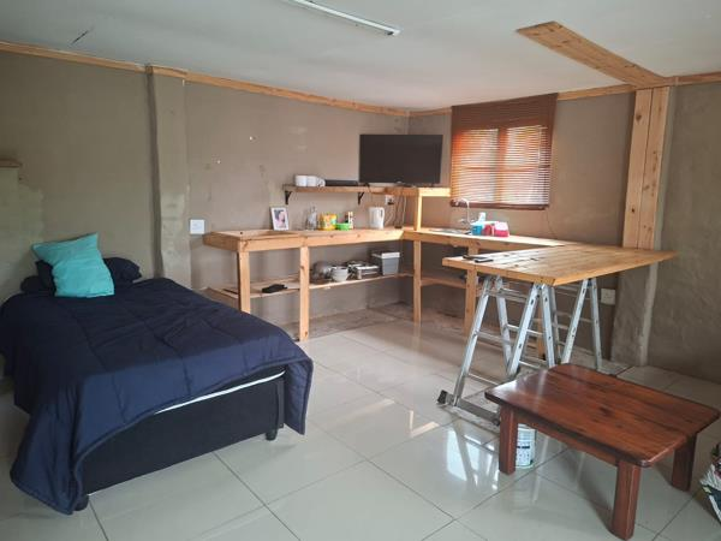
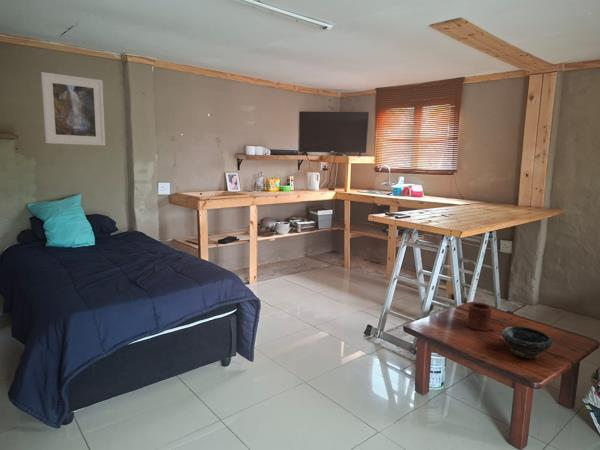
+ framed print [40,71,106,147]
+ mug [465,302,493,332]
+ bowl [501,325,553,359]
